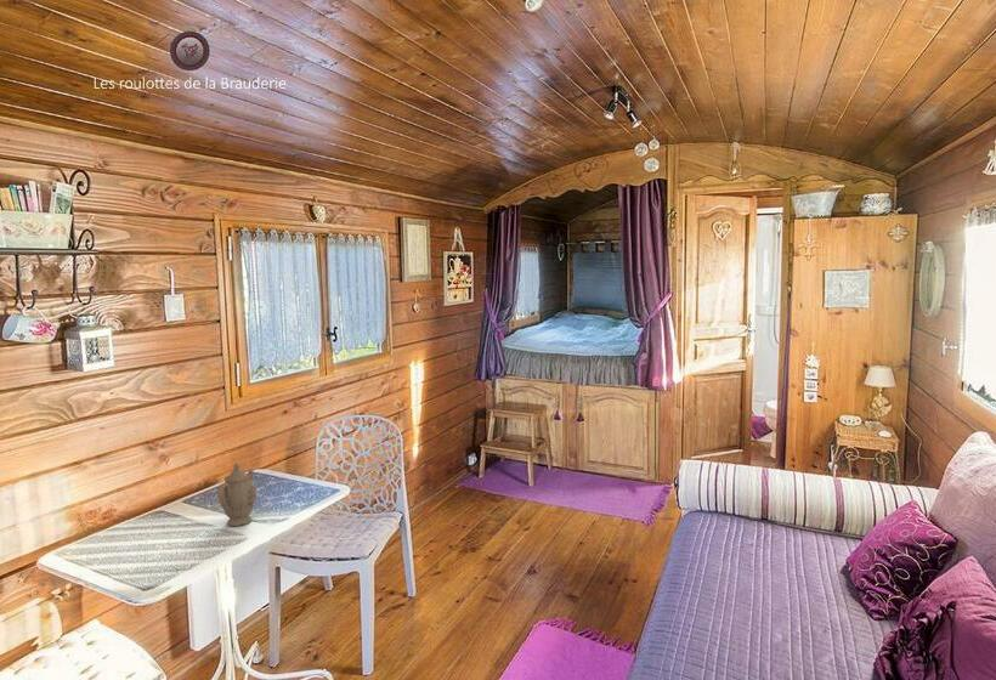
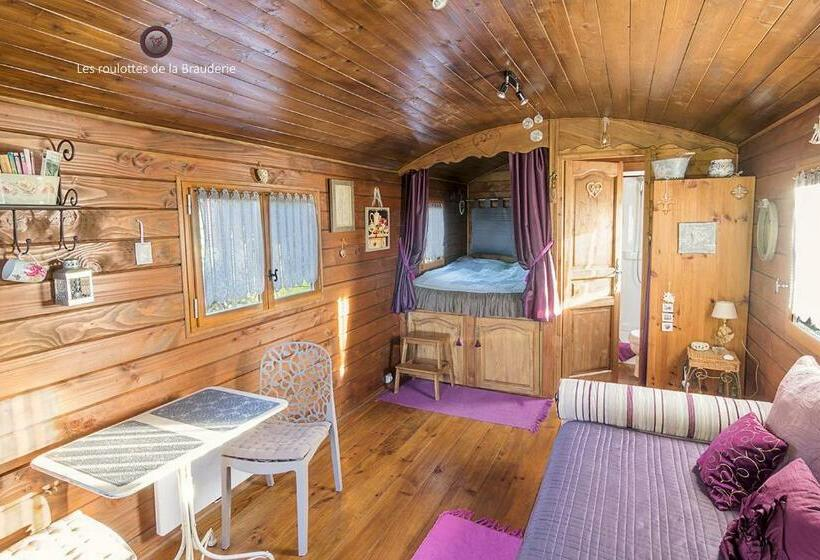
- chinaware [216,461,258,527]
